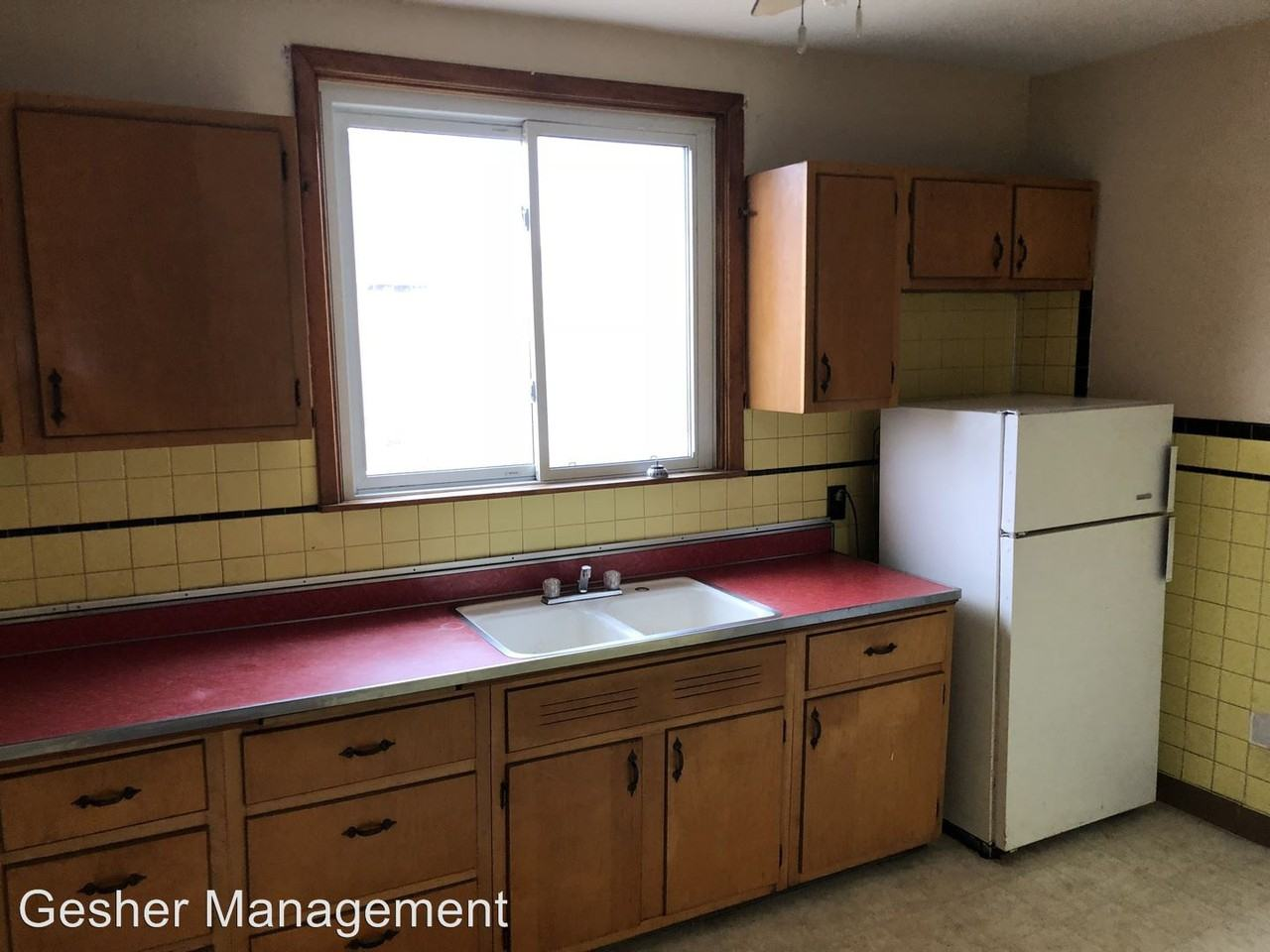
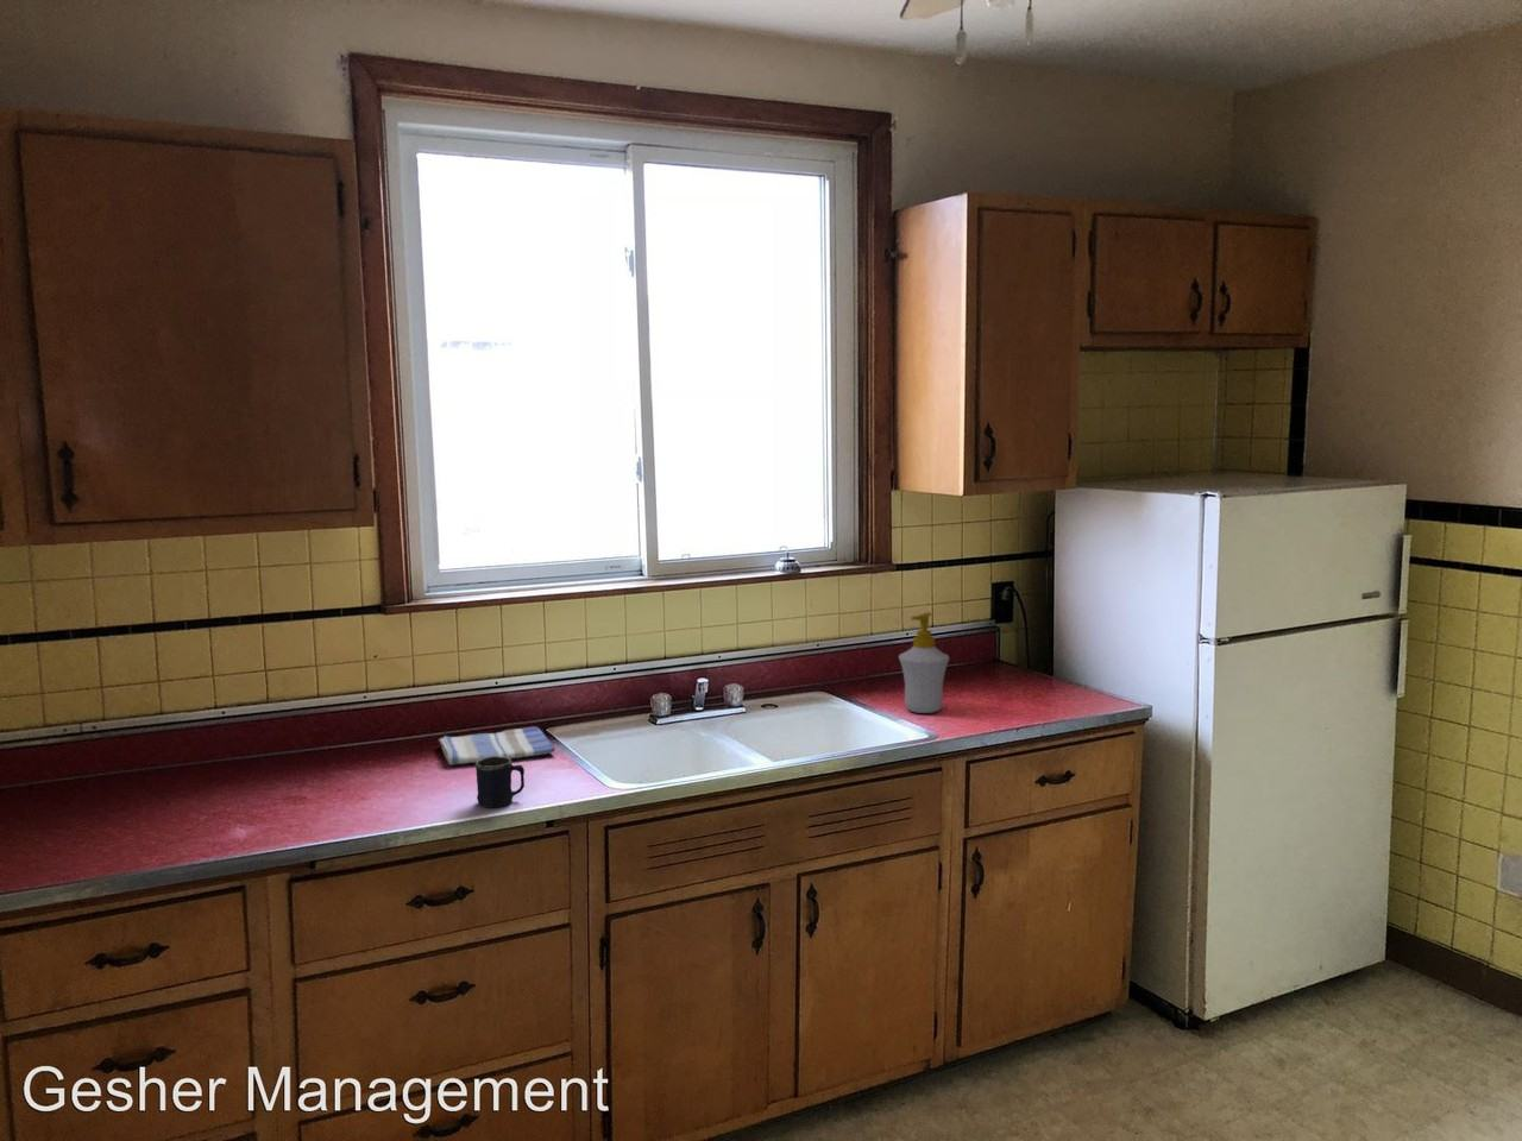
+ soap bottle [898,611,950,714]
+ dish towel [437,726,556,767]
+ mug [475,756,526,808]
